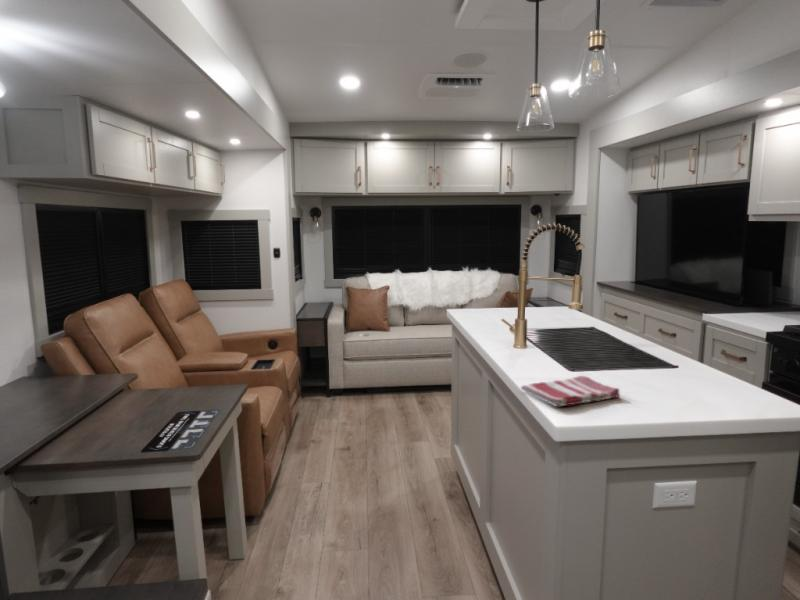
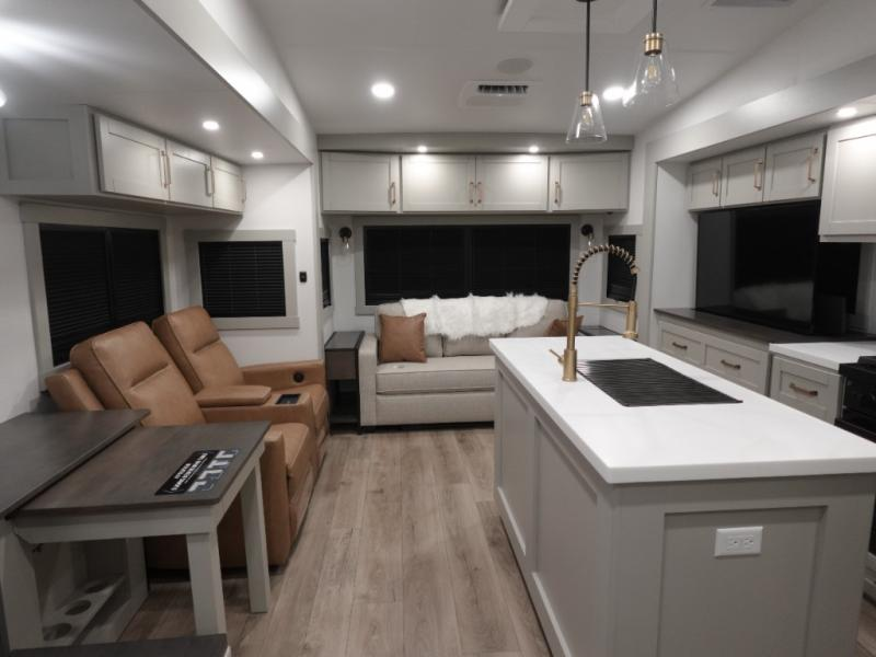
- dish towel [520,375,621,408]
